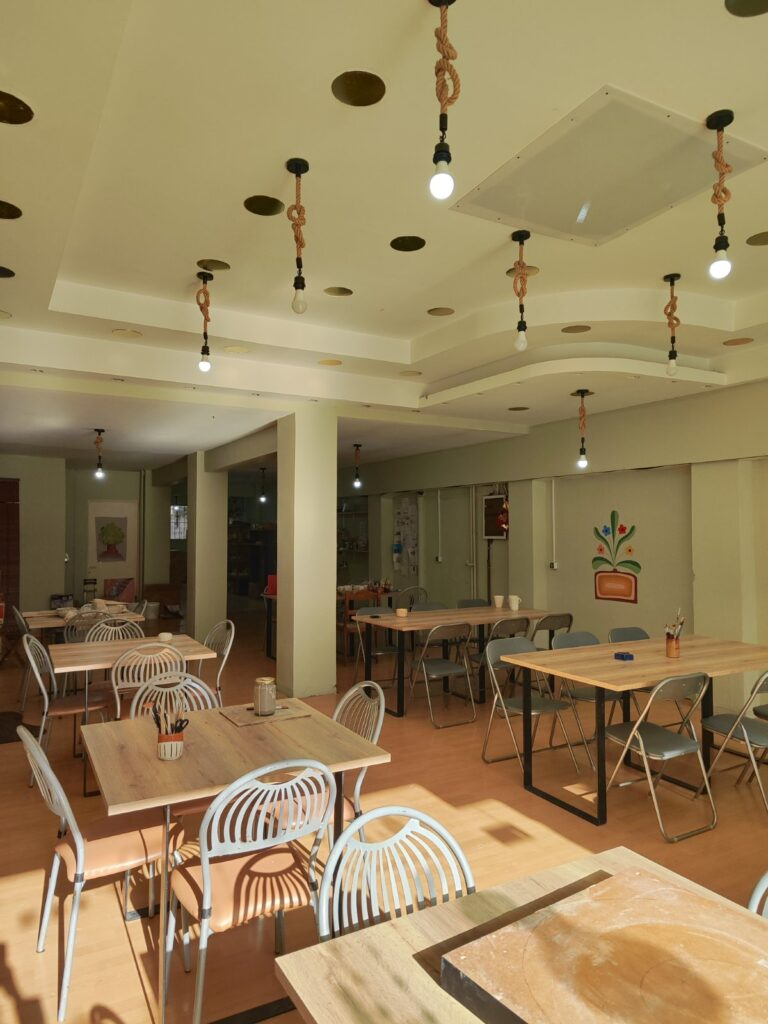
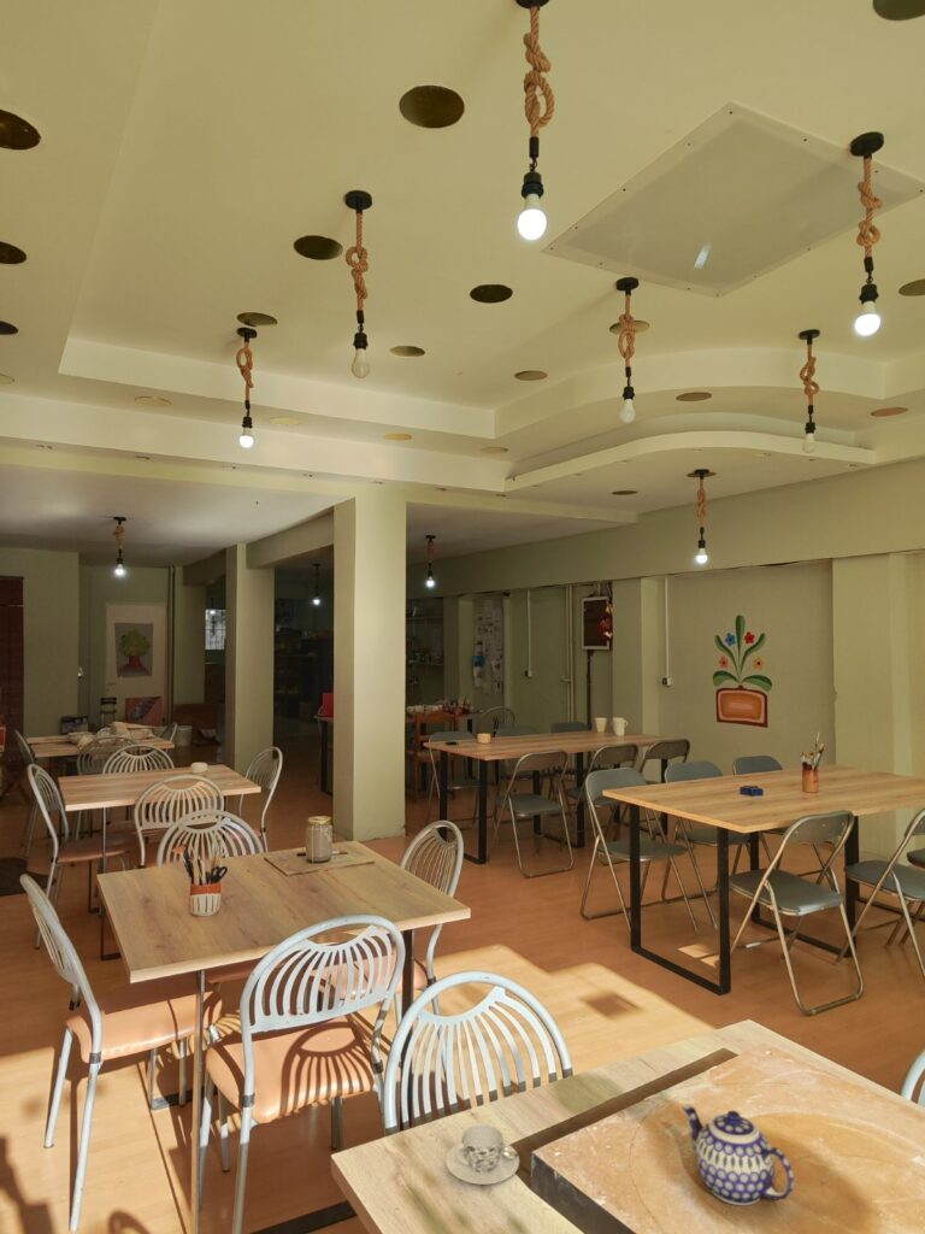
+ teacup [444,1123,520,1186]
+ teapot [681,1104,795,1206]
